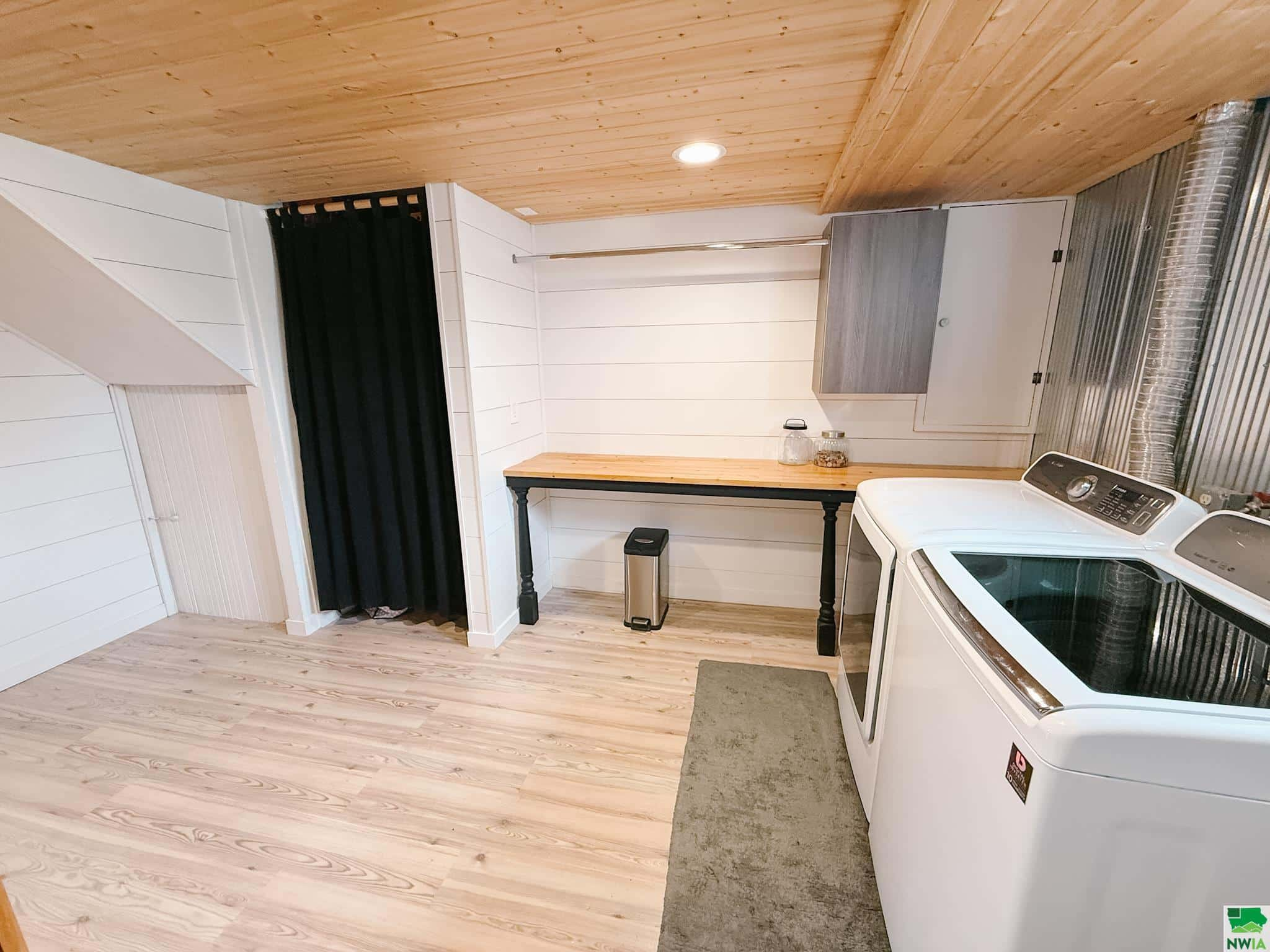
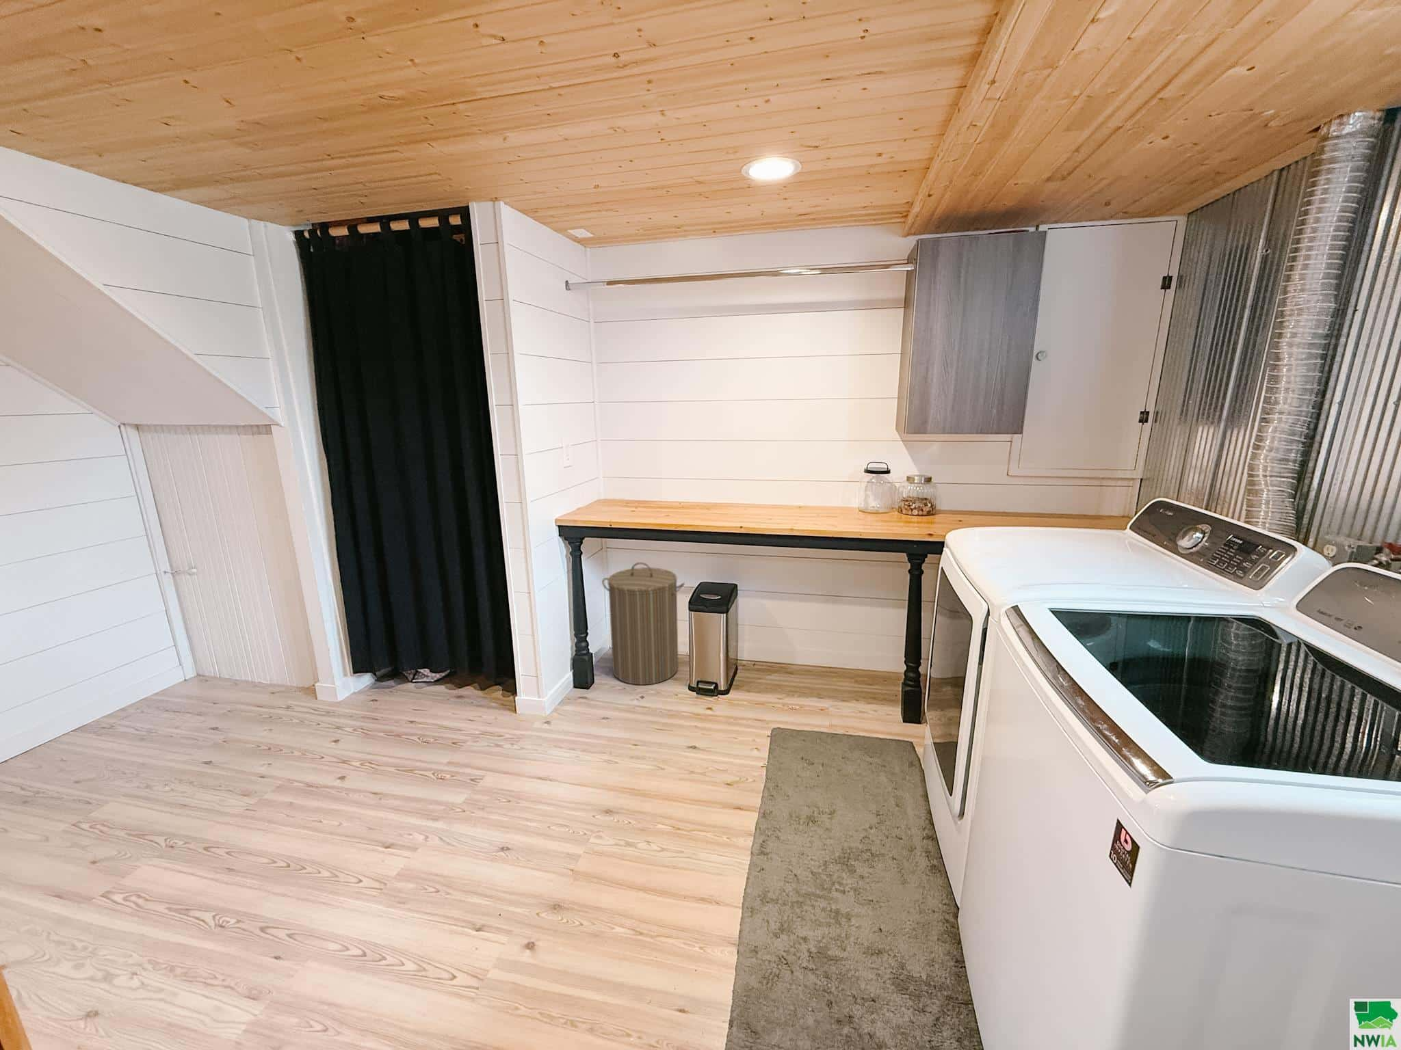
+ laundry hamper [601,561,685,686]
